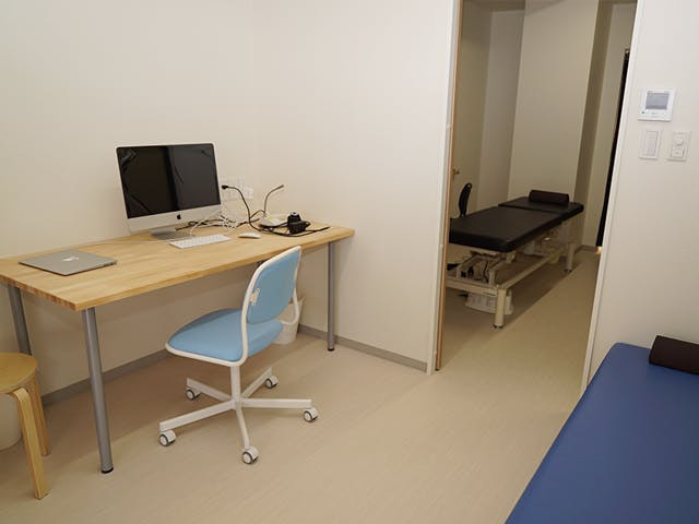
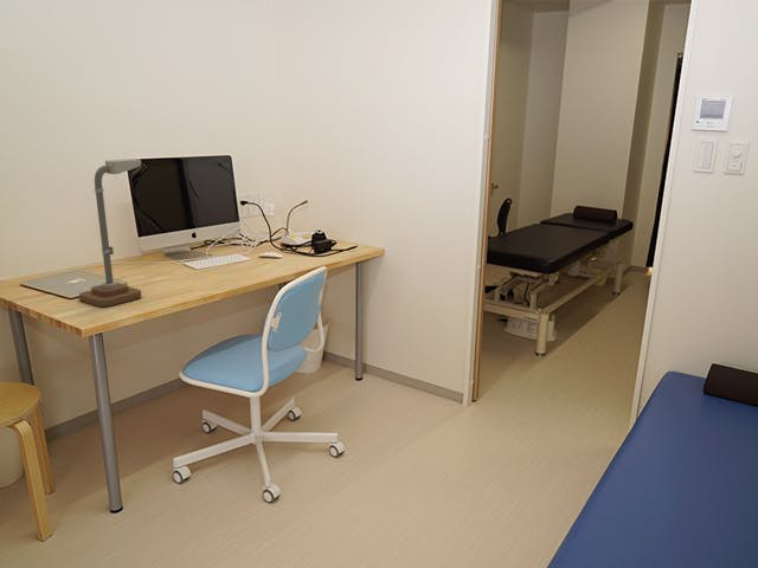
+ desk lamp [78,157,142,308]
